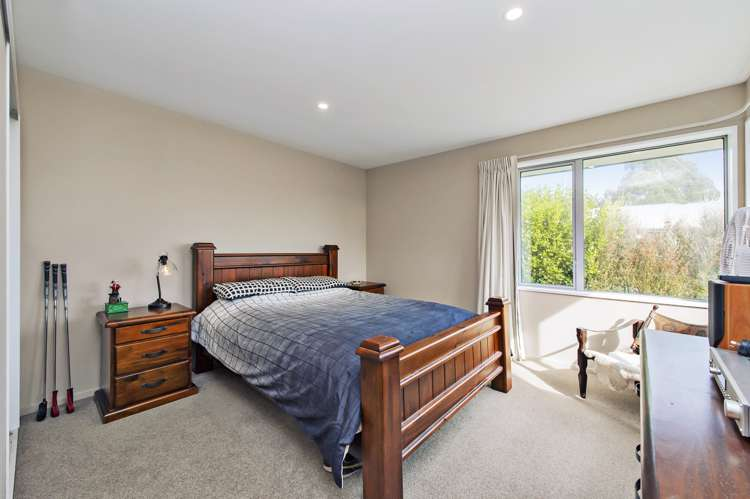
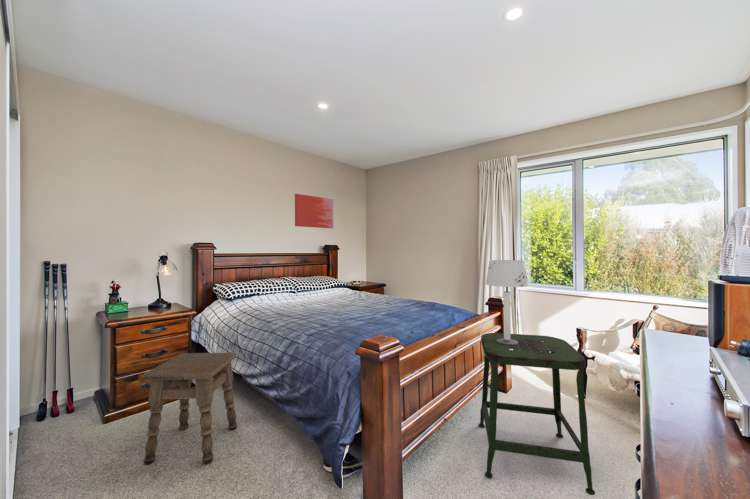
+ table lamp [484,259,531,345]
+ side table [142,352,238,465]
+ wall art [294,193,334,229]
+ stool [478,332,596,496]
